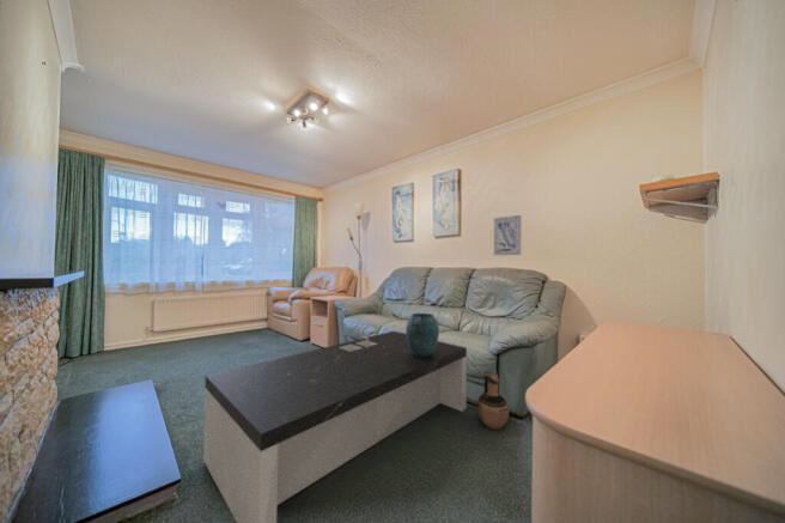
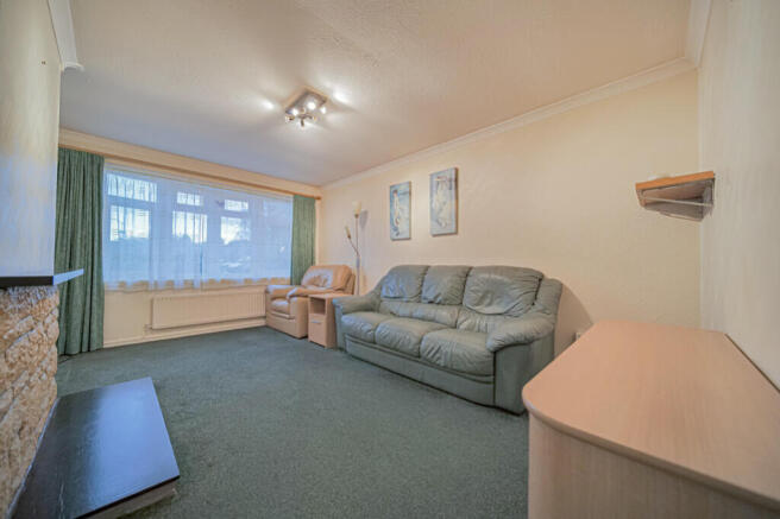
- vase [404,312,440,357]
- coffee table [202,330,468,523]
- ceramic jug [476,371,510,431]
- wall art [493,214,522,256]
